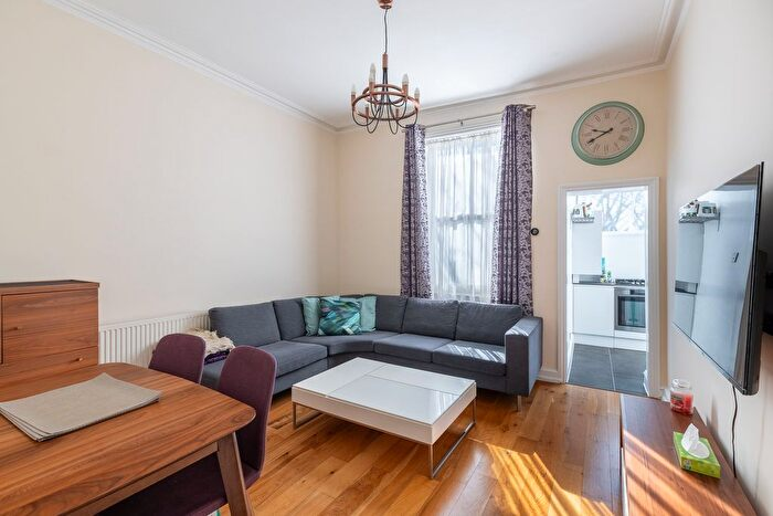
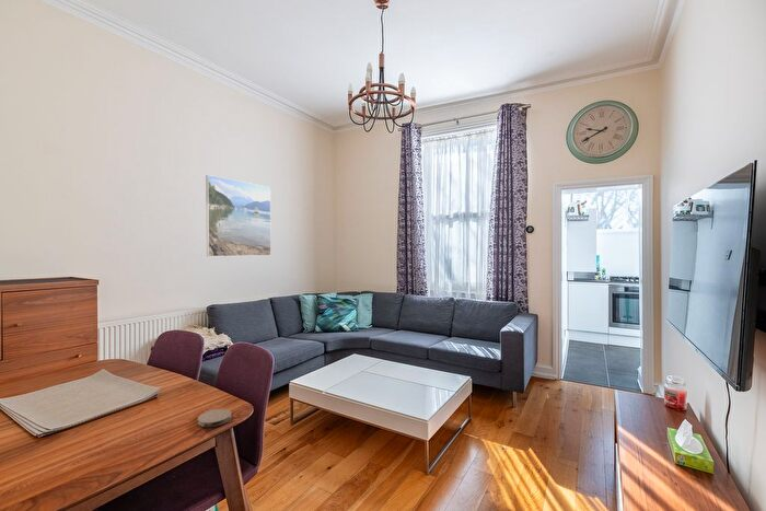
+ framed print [205,174,272,257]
+ coaster [197,408,233,428]
